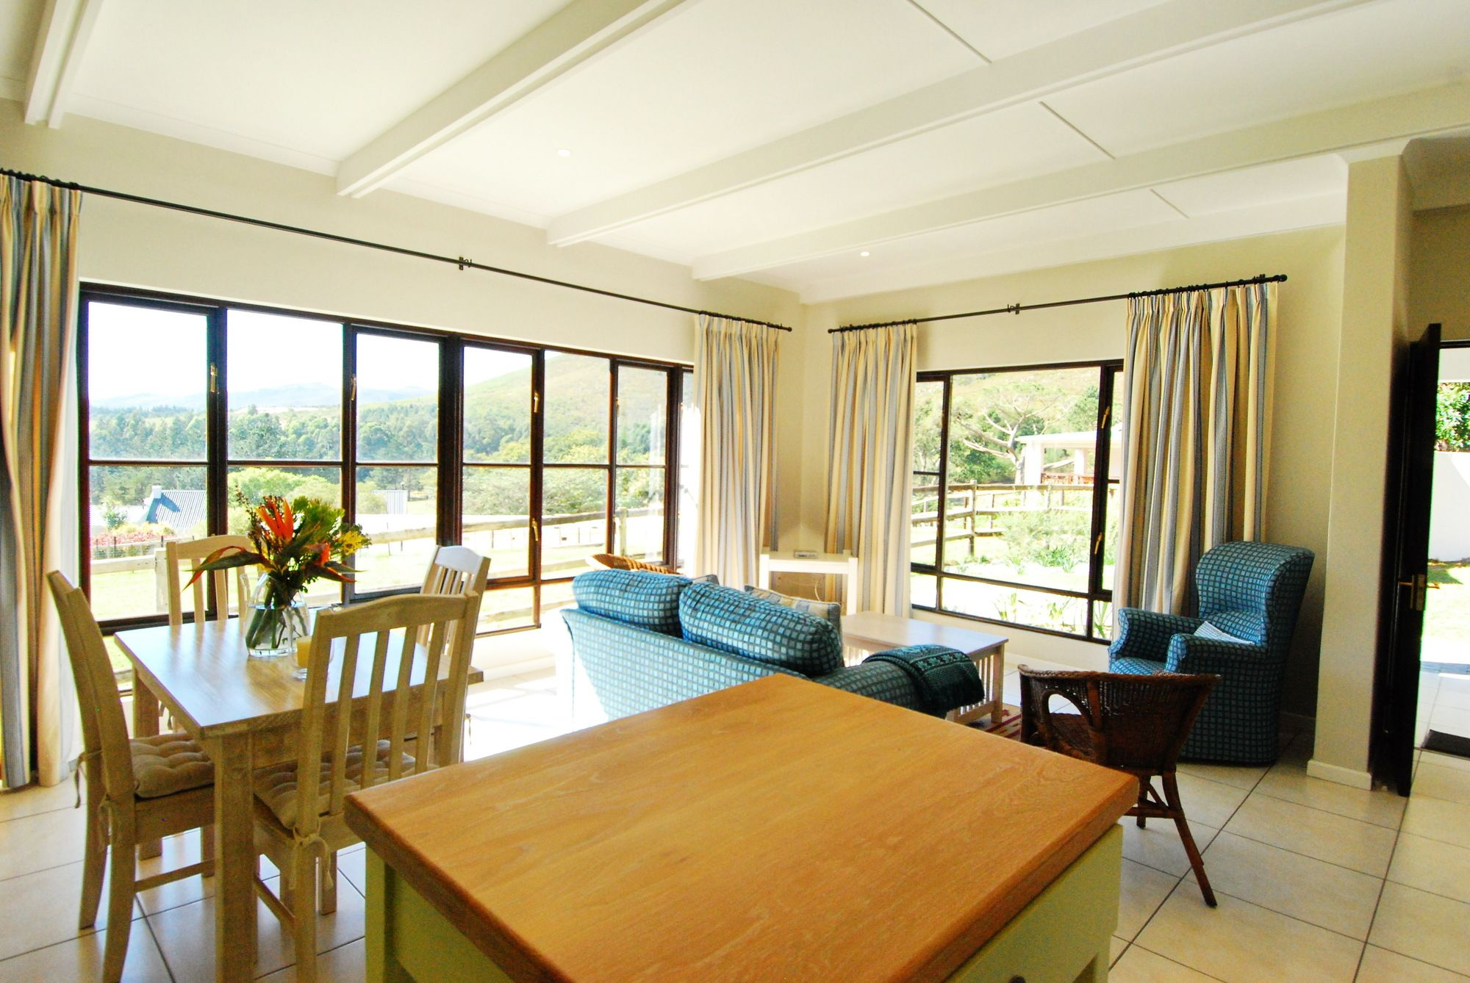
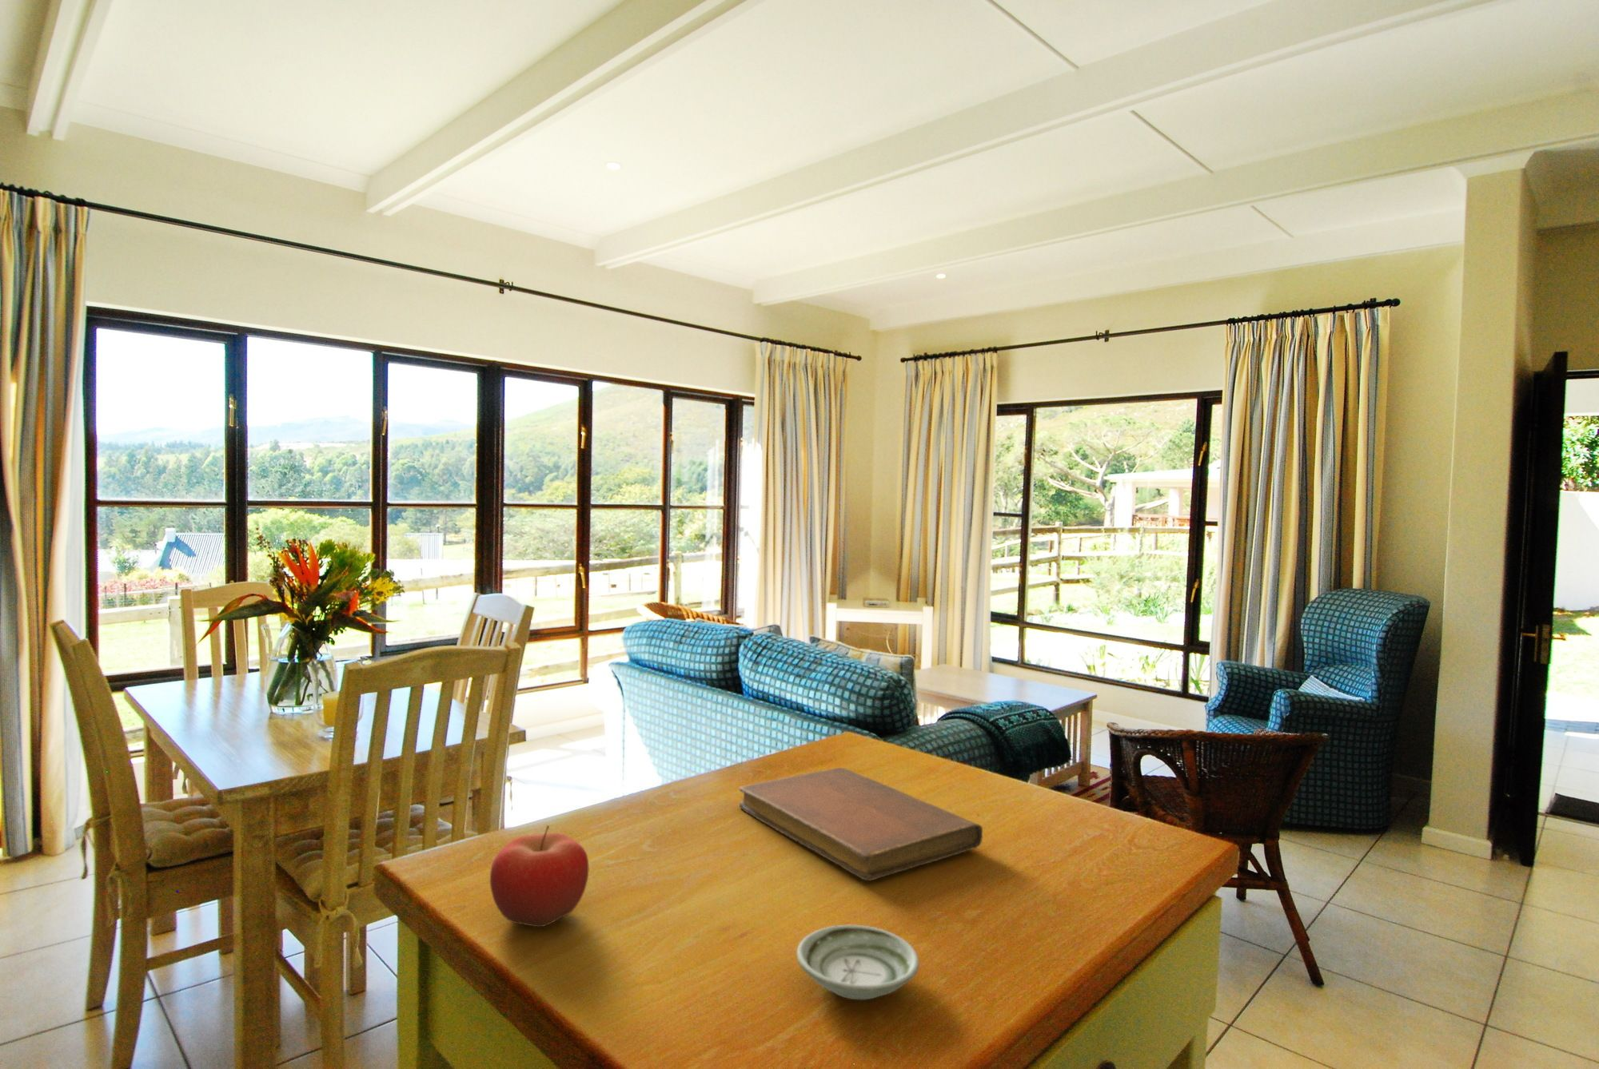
+ fruit [489,824,589,927]
+ saucer [796,925,920,1000]
+ notebook [739,767,983,882]
